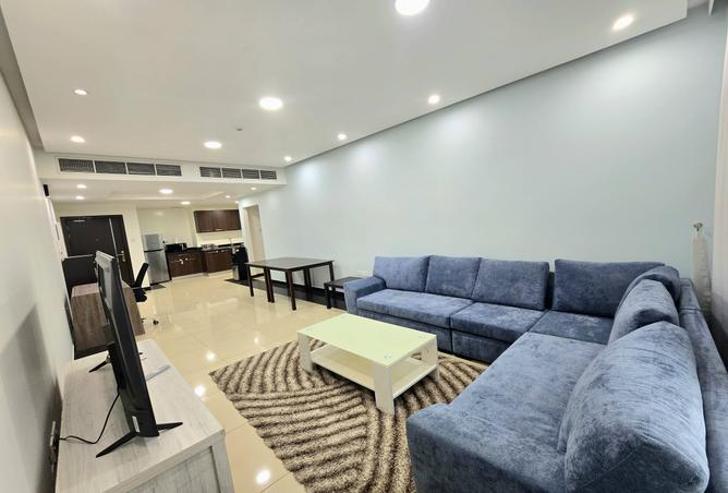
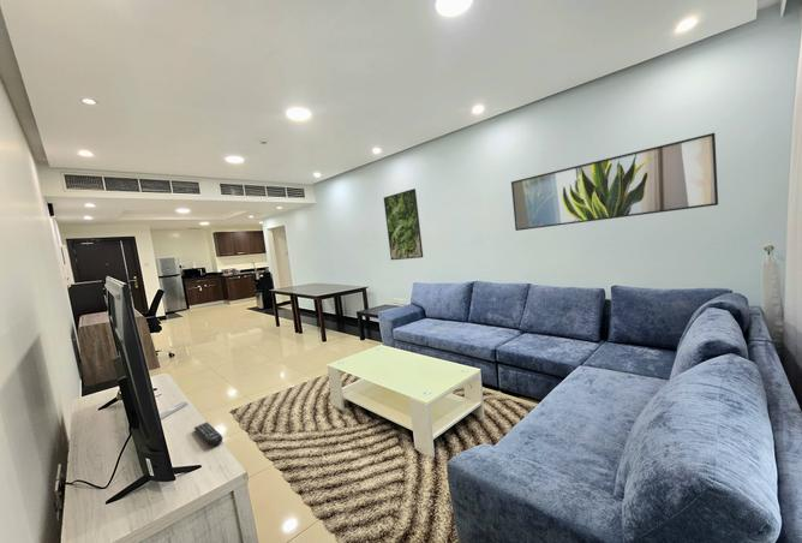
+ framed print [510,132,719,232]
+ remote control [193,420,223,448]
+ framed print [383,187,424,261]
